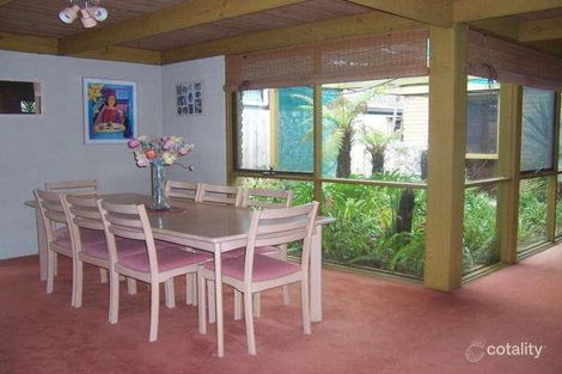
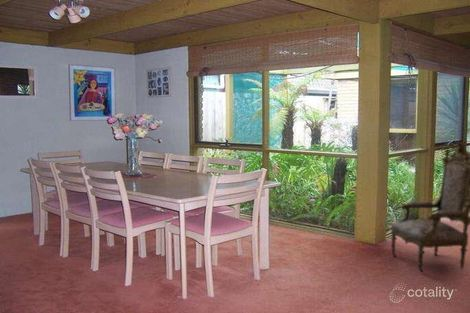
+ armchair [389,140,470,273]
